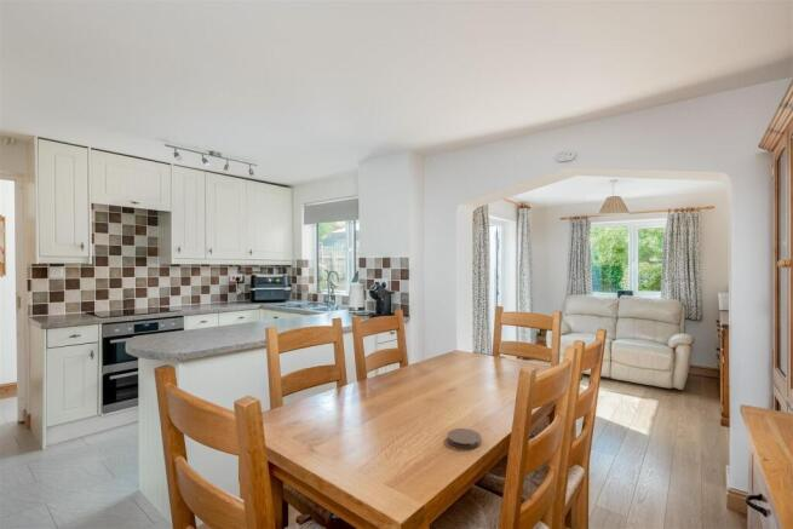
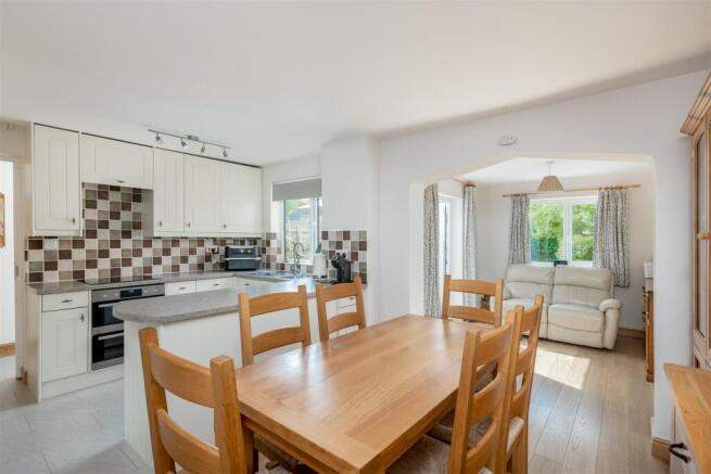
- coaster [447,427,483,449]
